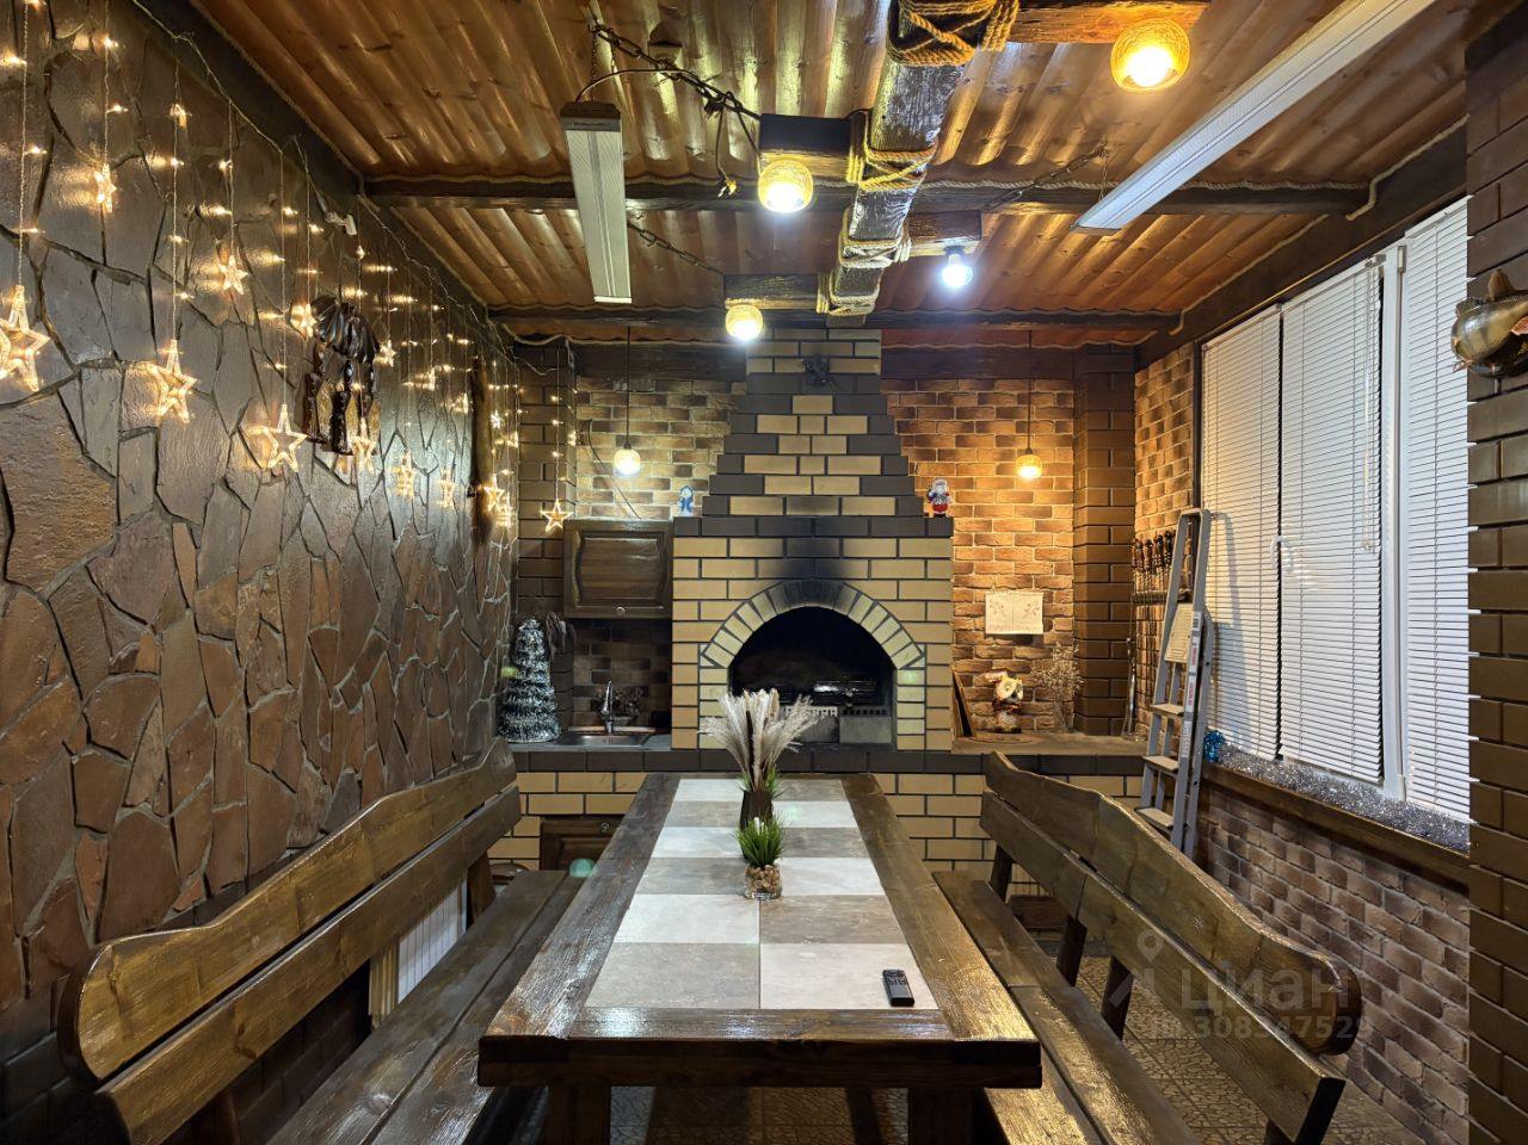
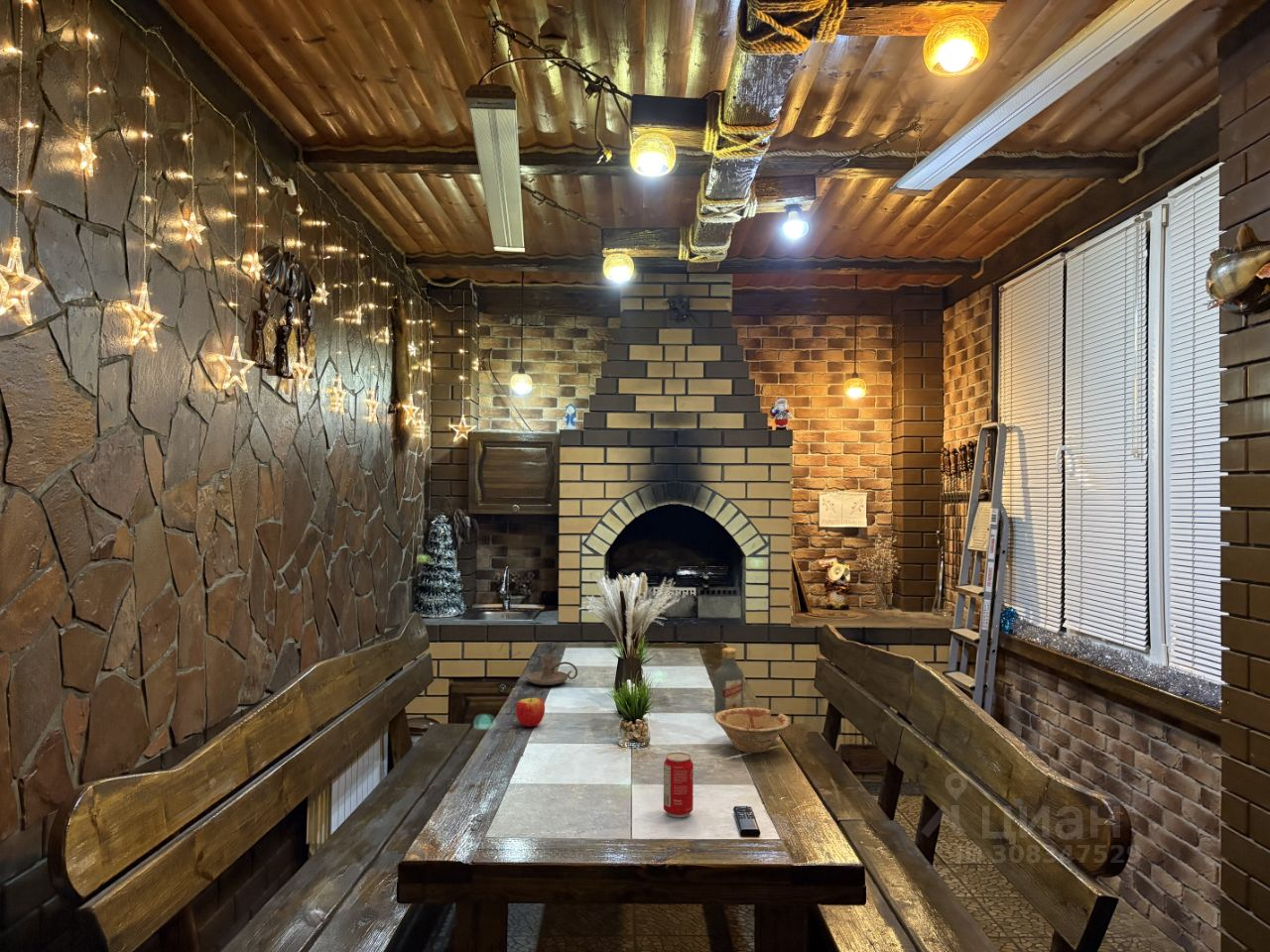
+ vodka [713,647,744,714]
+ beverage can [663,752,695,818]
+ apple [515,689,546,728]
+ dish [713,706,791,754]
+ candle holder [526,654,578,686]
